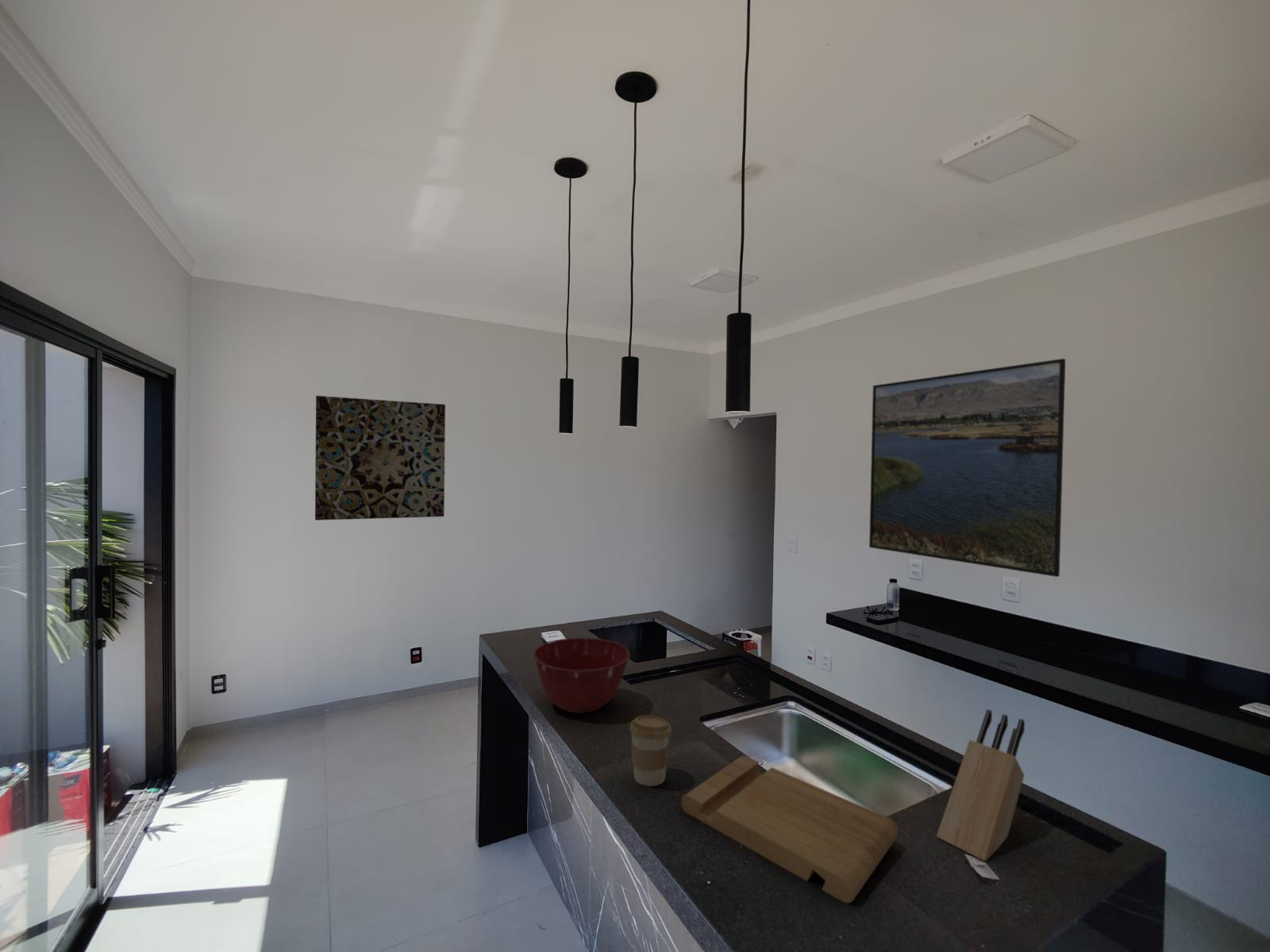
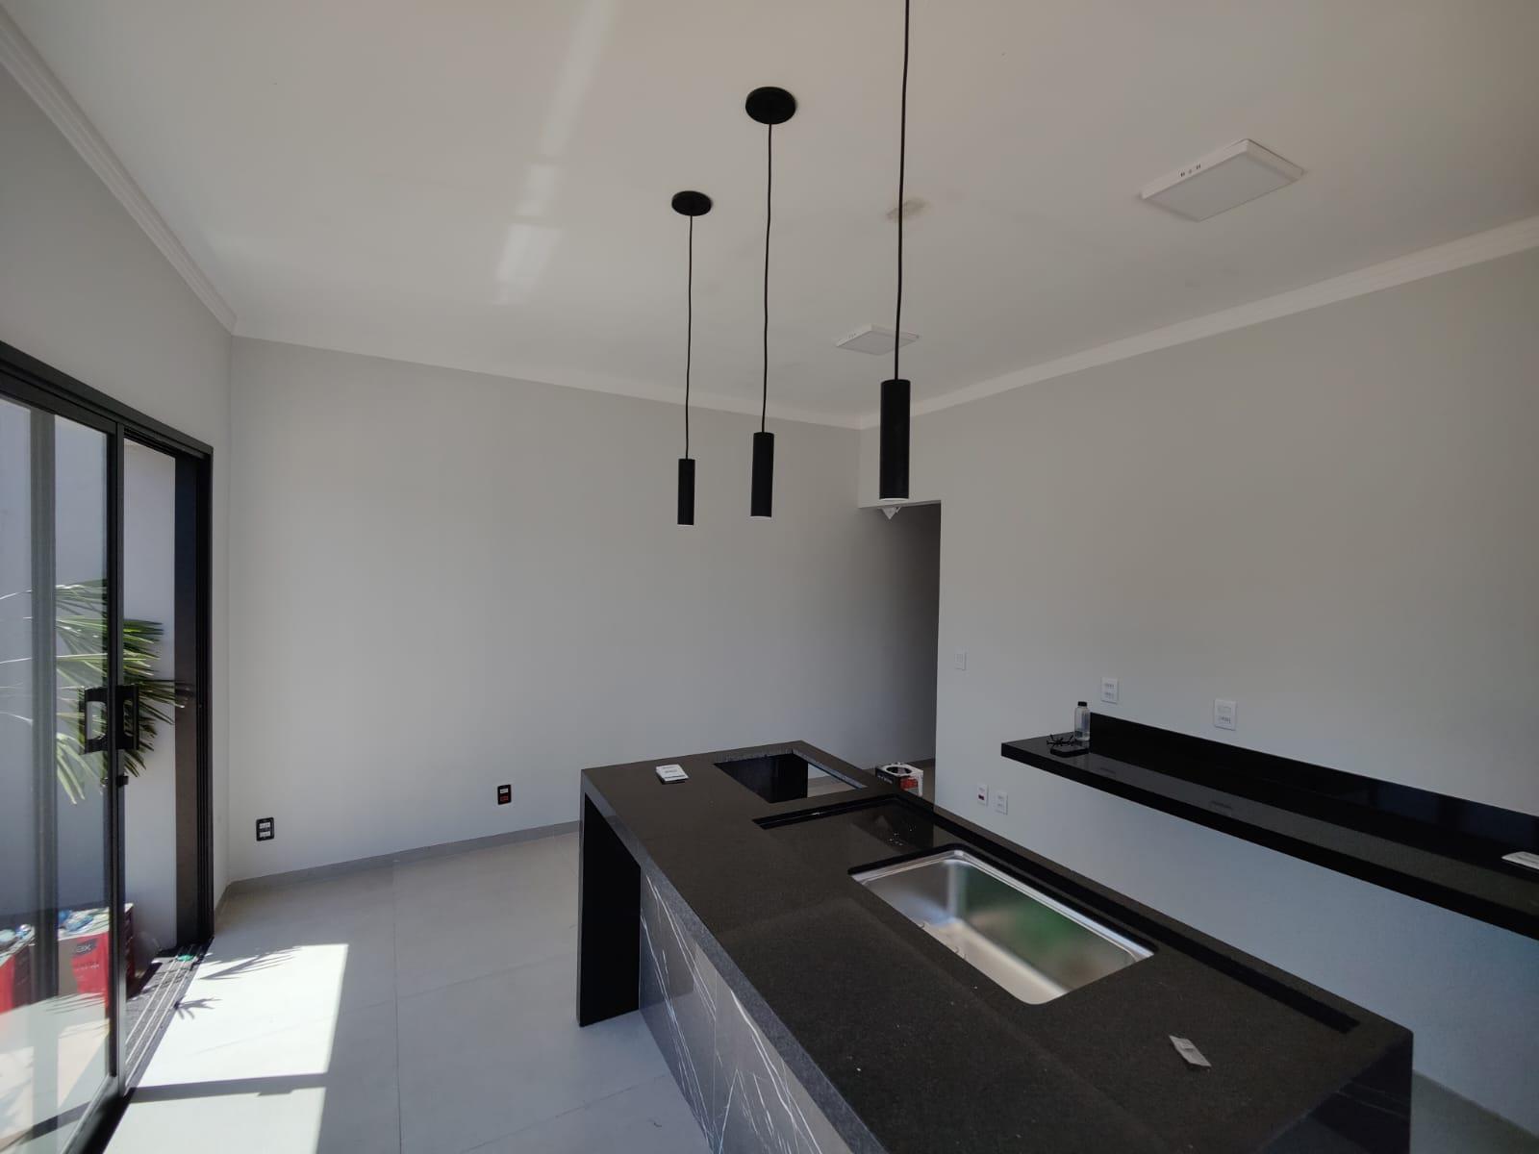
- mixing bowl [533,637,631,714]
- cutting board [680,755,899,904]
- knife block [936,708,1026,862]
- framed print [868,358,1066,578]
- coffee cup [629,715,672,787]
- wall art [314,395,446,521]
